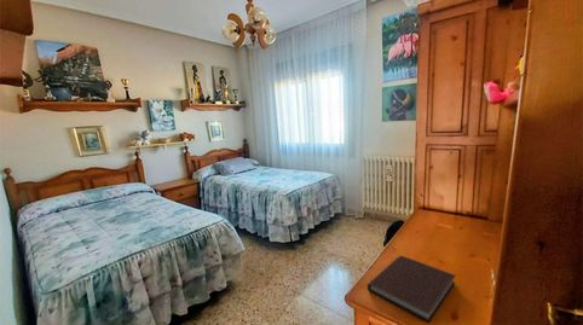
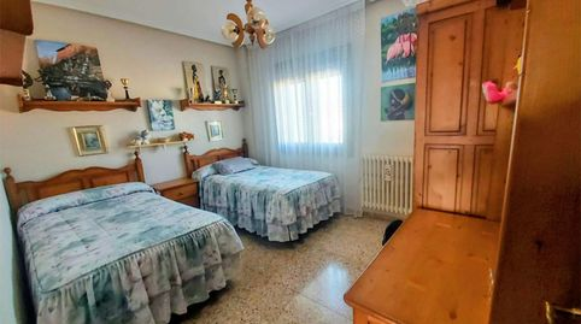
- notebook [366,255,457,324]
